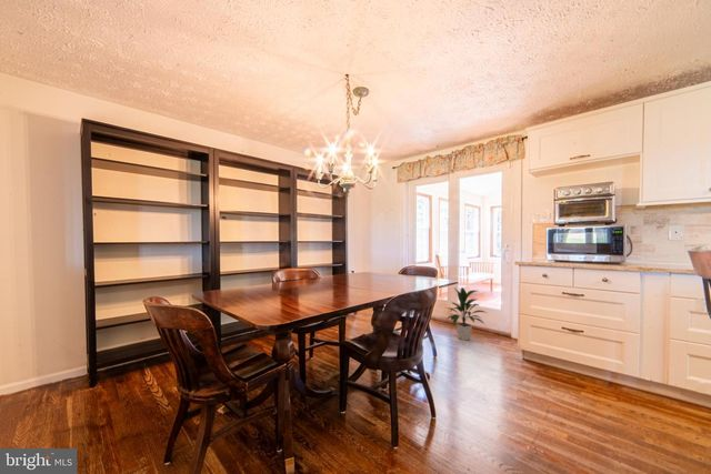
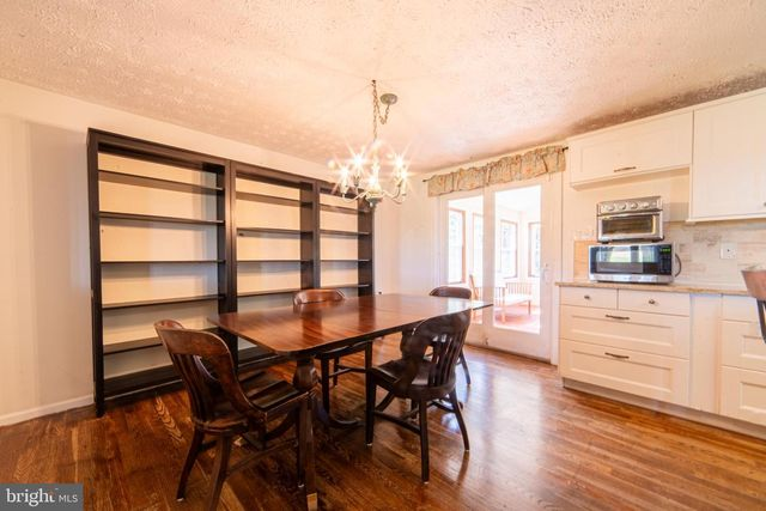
- indoor plant [444,286,489,342]
